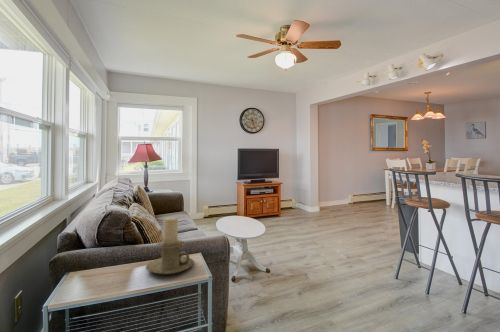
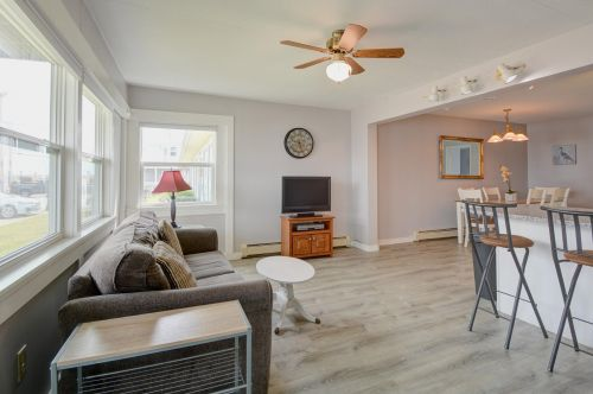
- candle holder [145,217,195,275]
